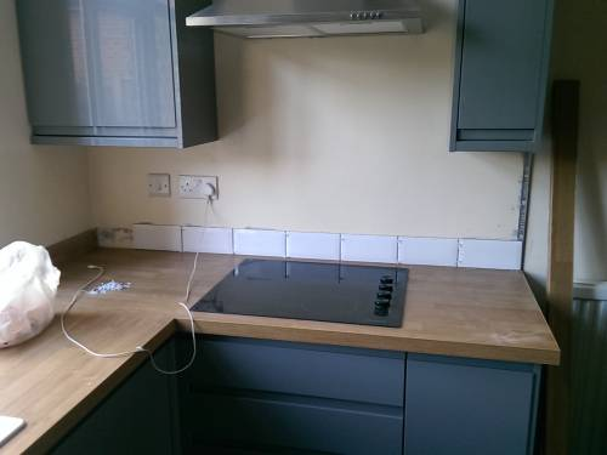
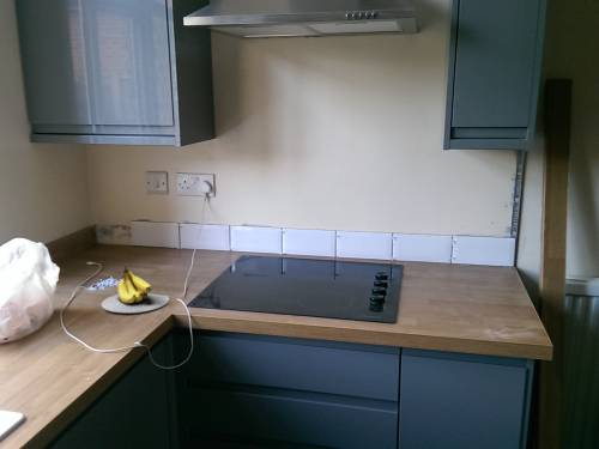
+ banana [101,266,170,314]
